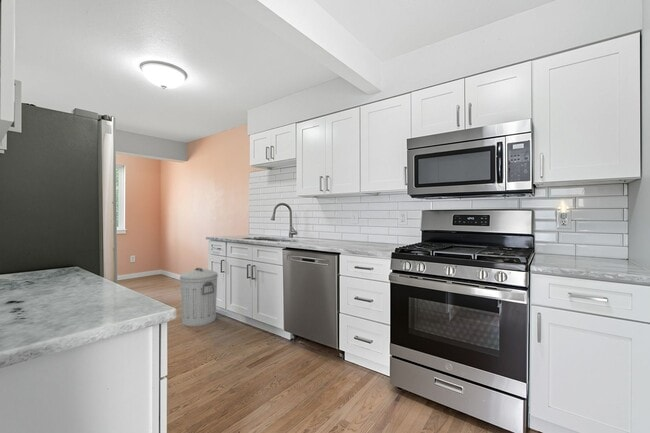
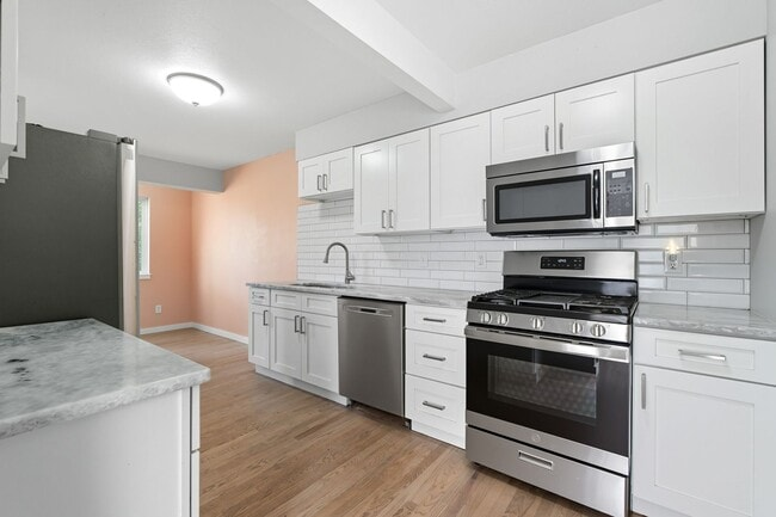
- trash can [179,267,219,327]
